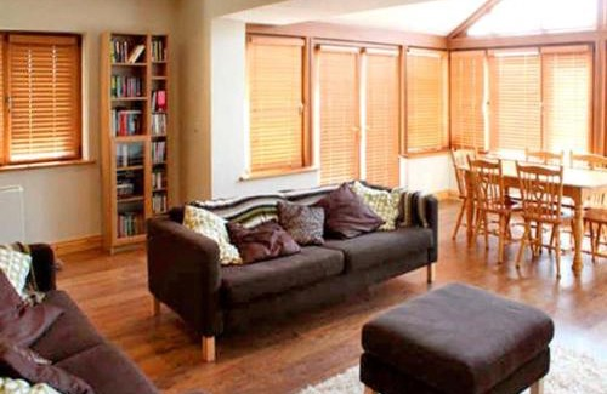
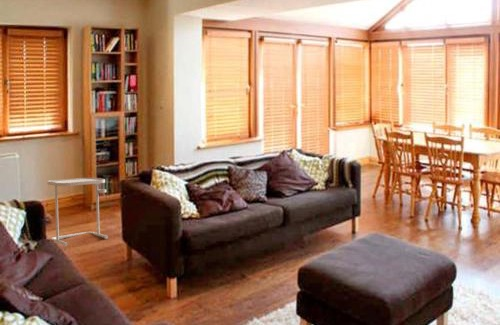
+ side table [47,177,109,247]
